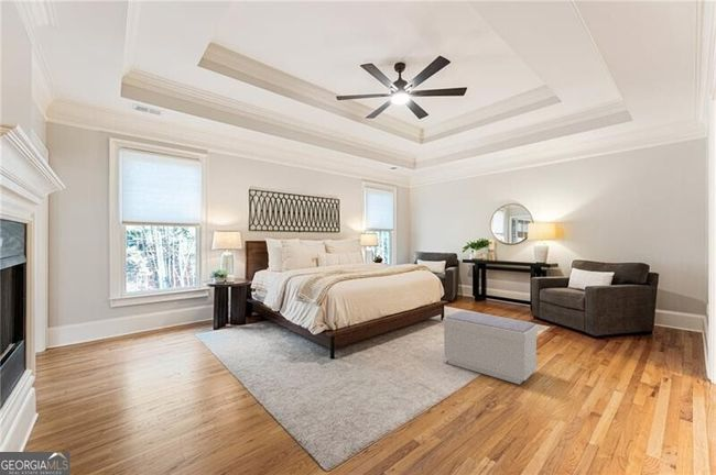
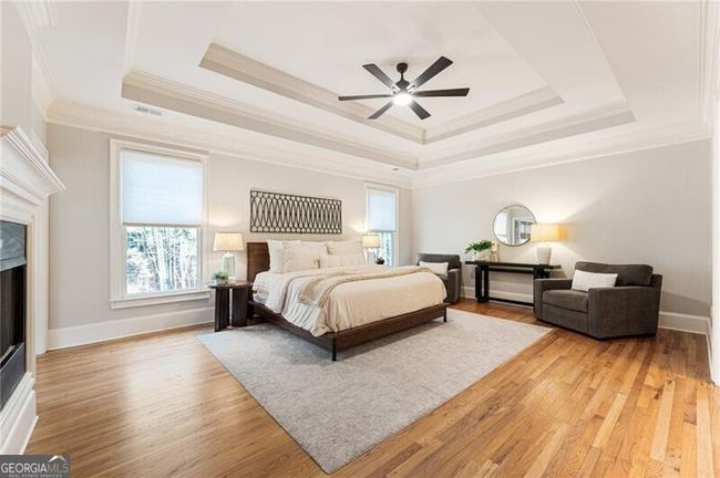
- bench [442,310,539,386]
